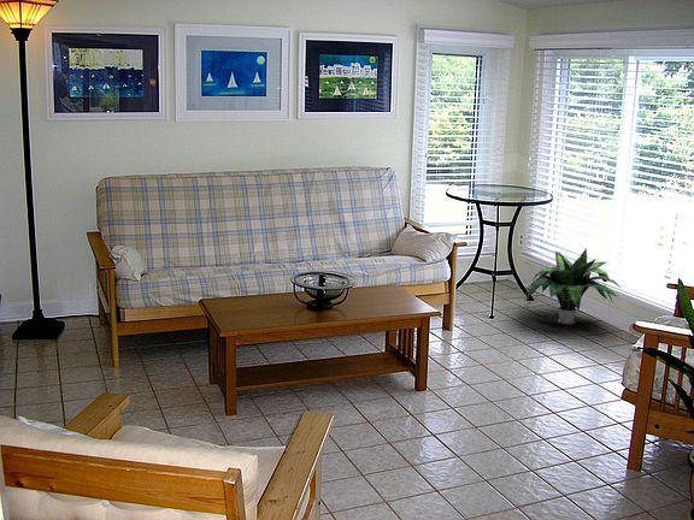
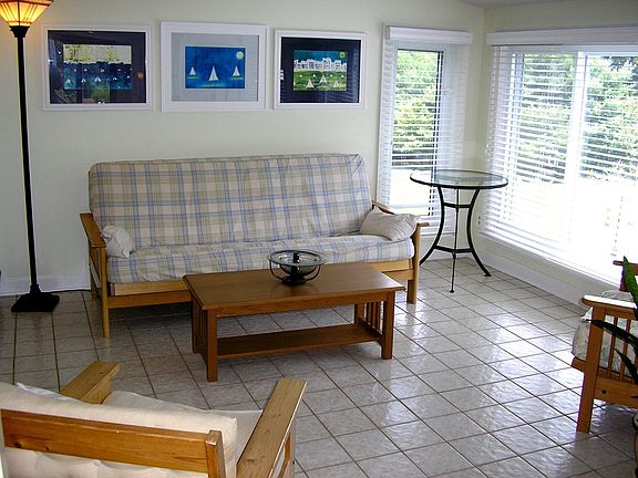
- potted plant [523,247,622,326]
